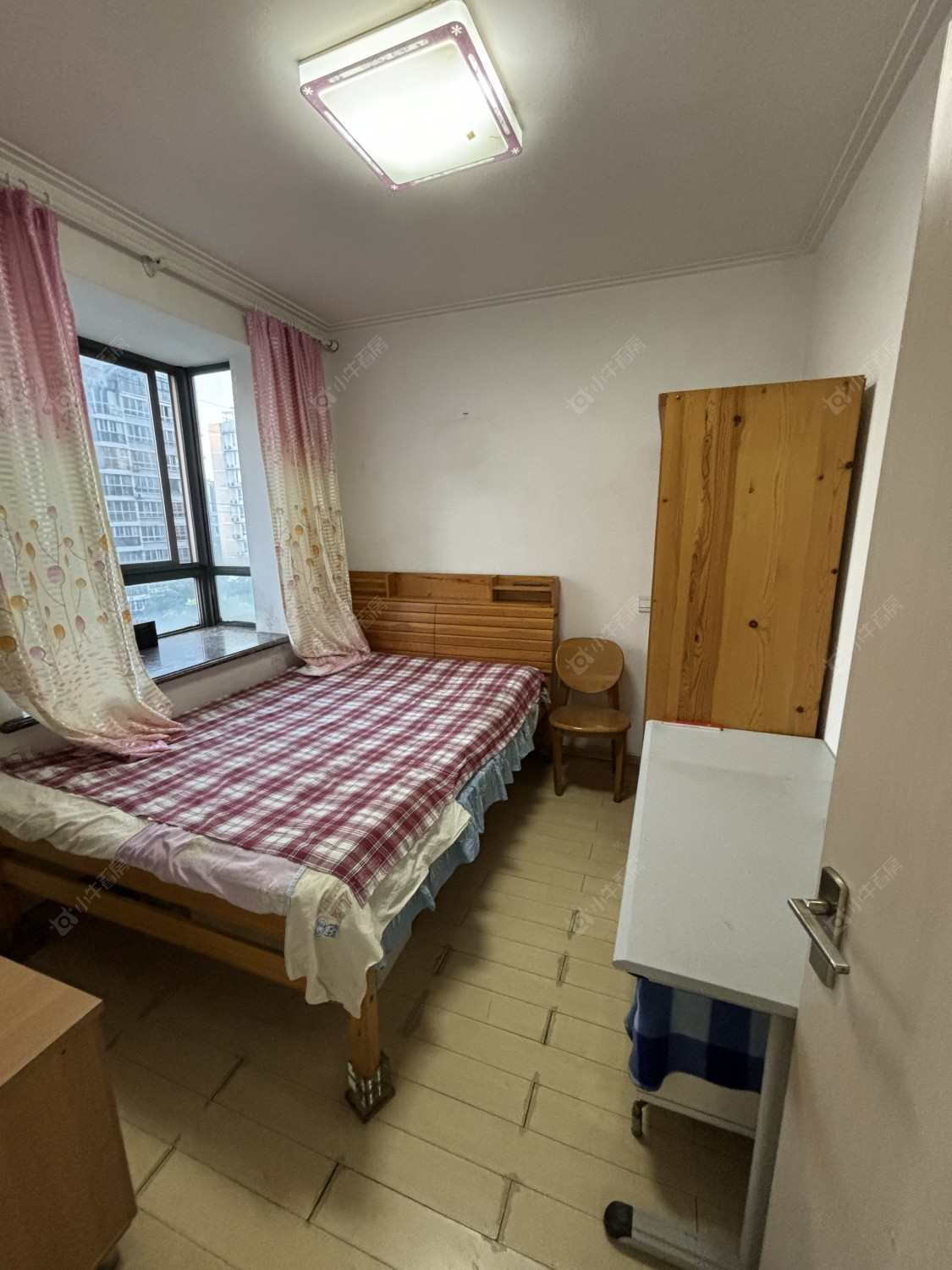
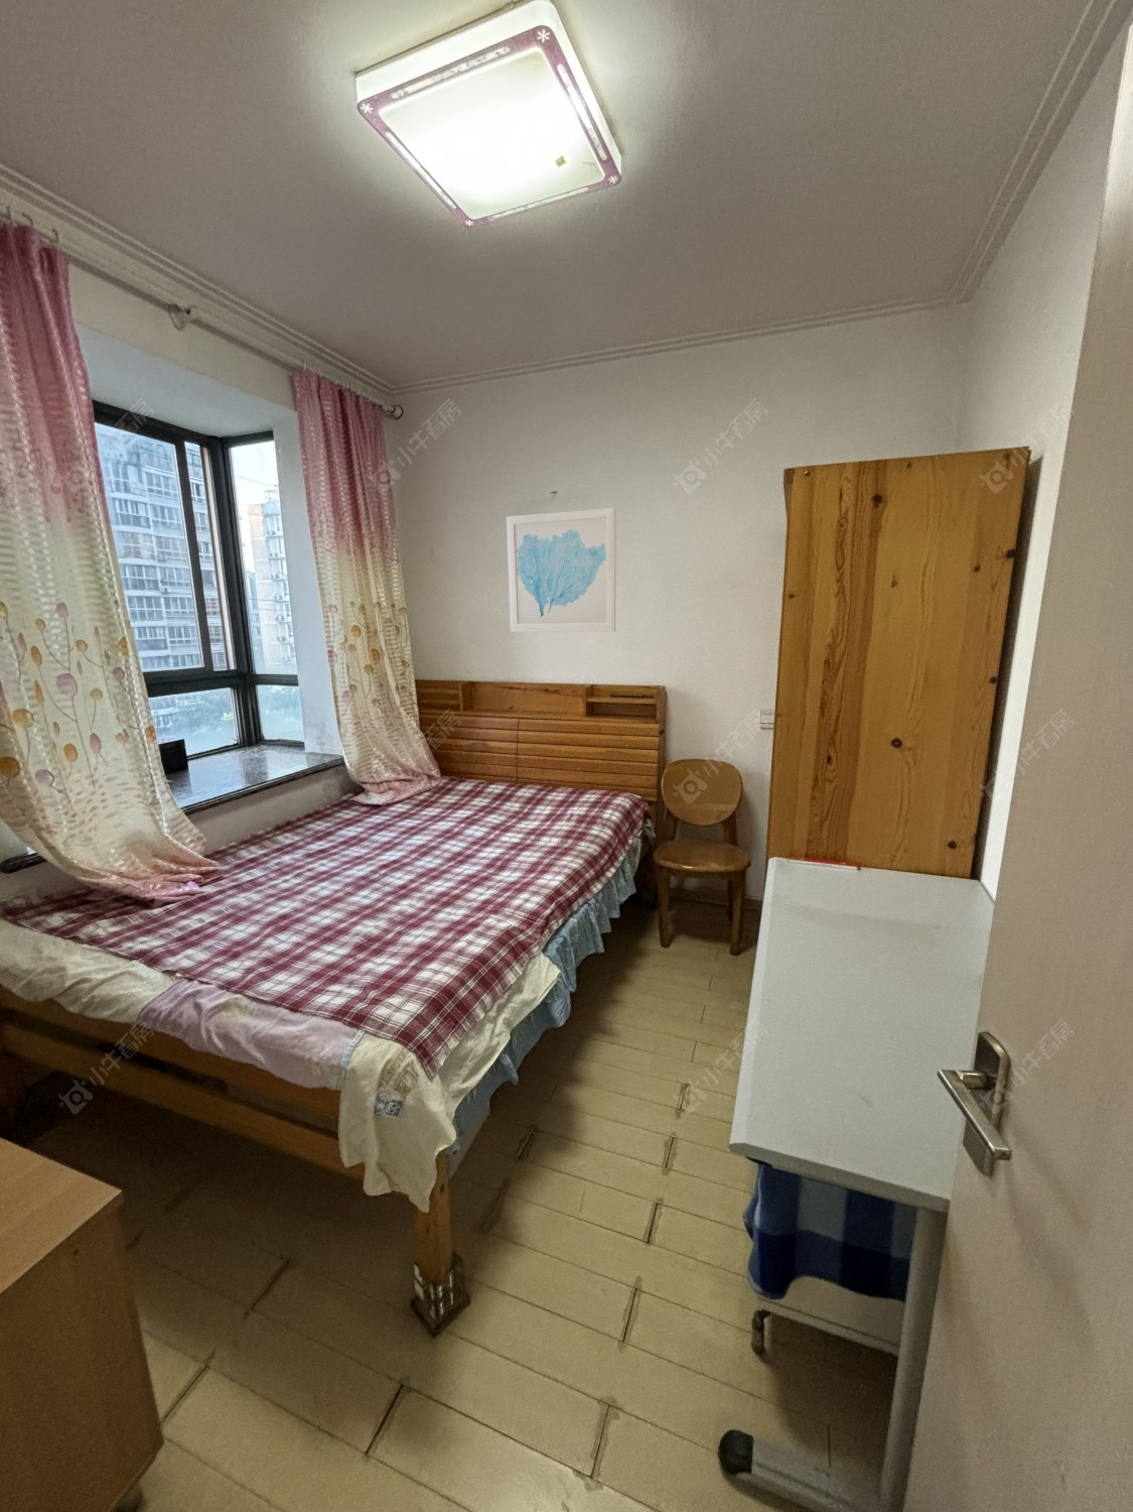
+ wall art [506,507,616,633]
